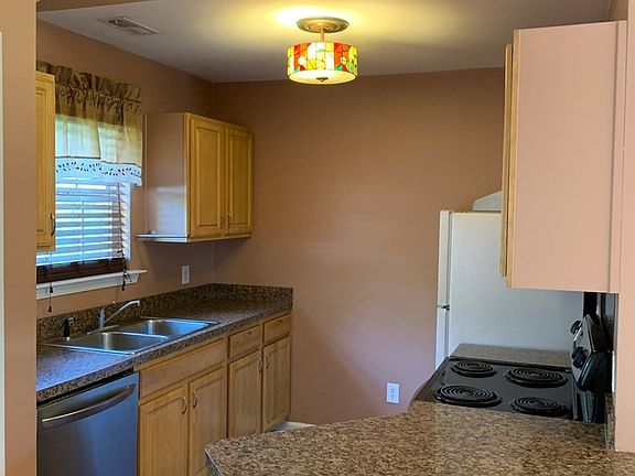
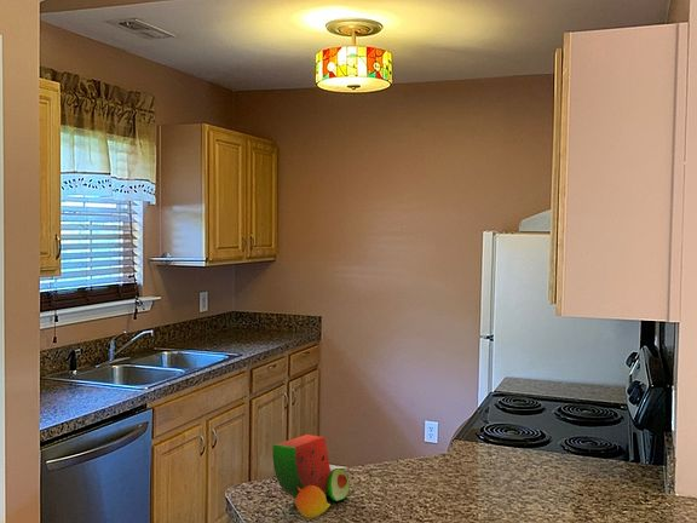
+ watermelon [271,433,351,519]
